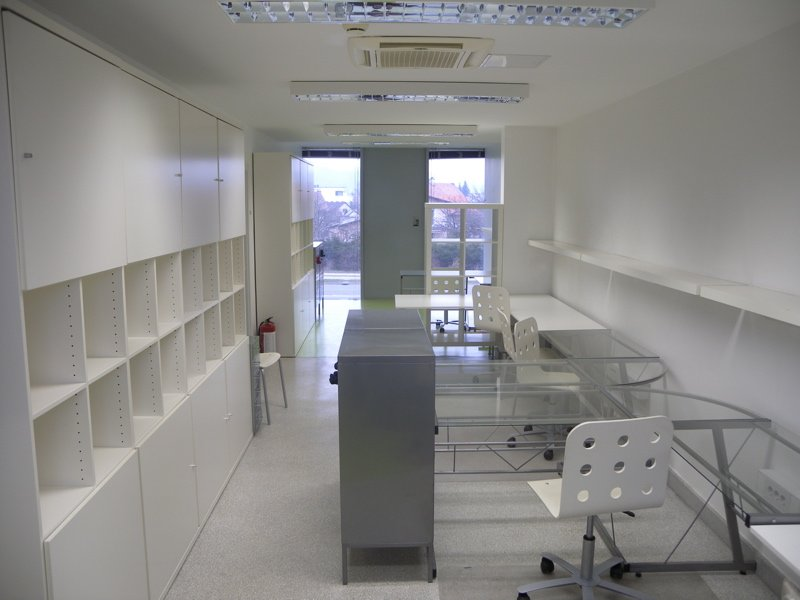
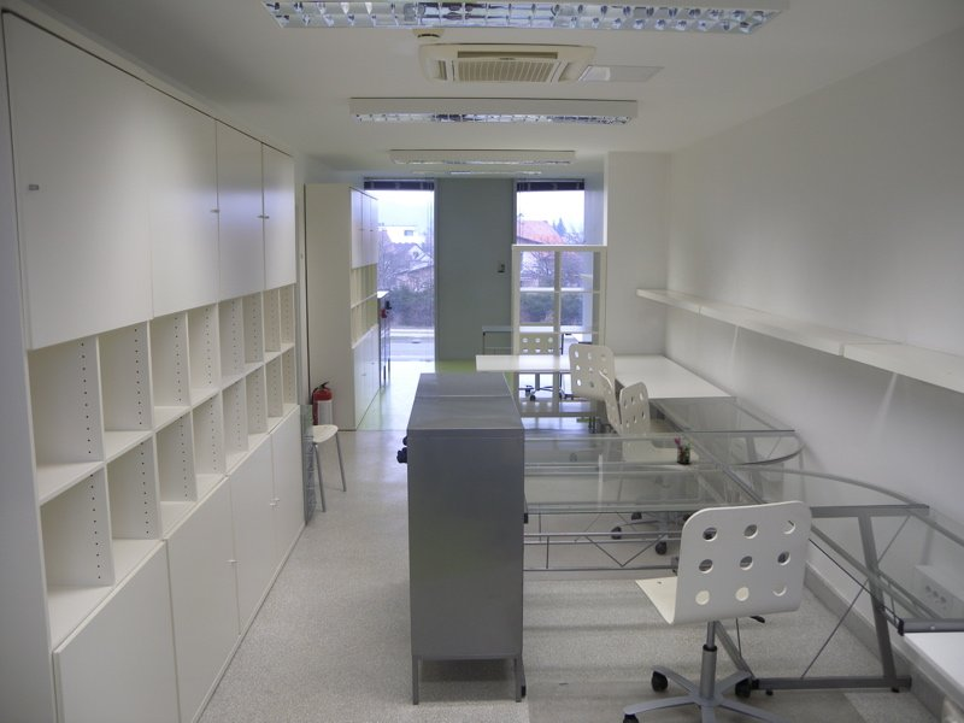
+ pen holder [672,435,694,465]
